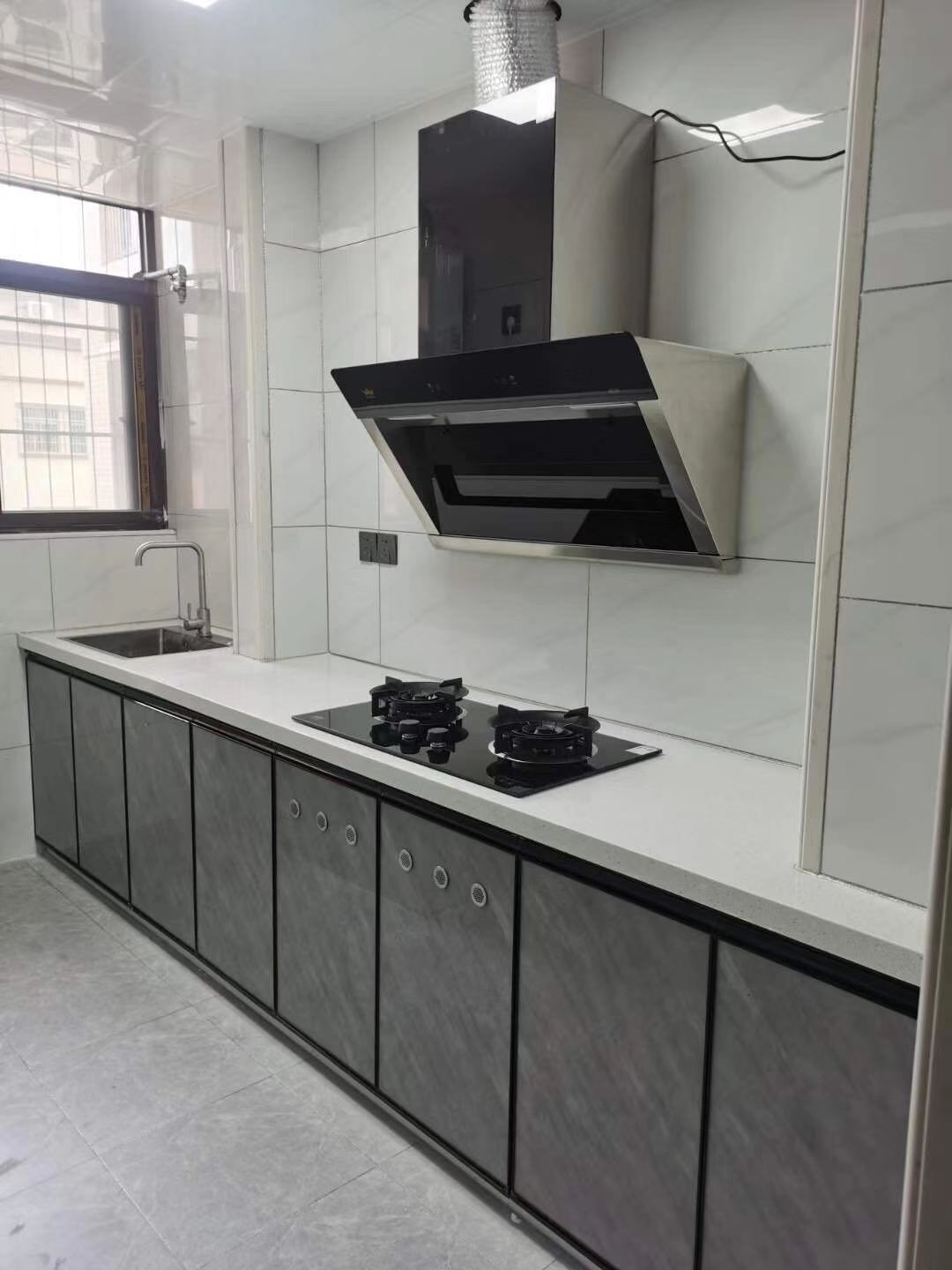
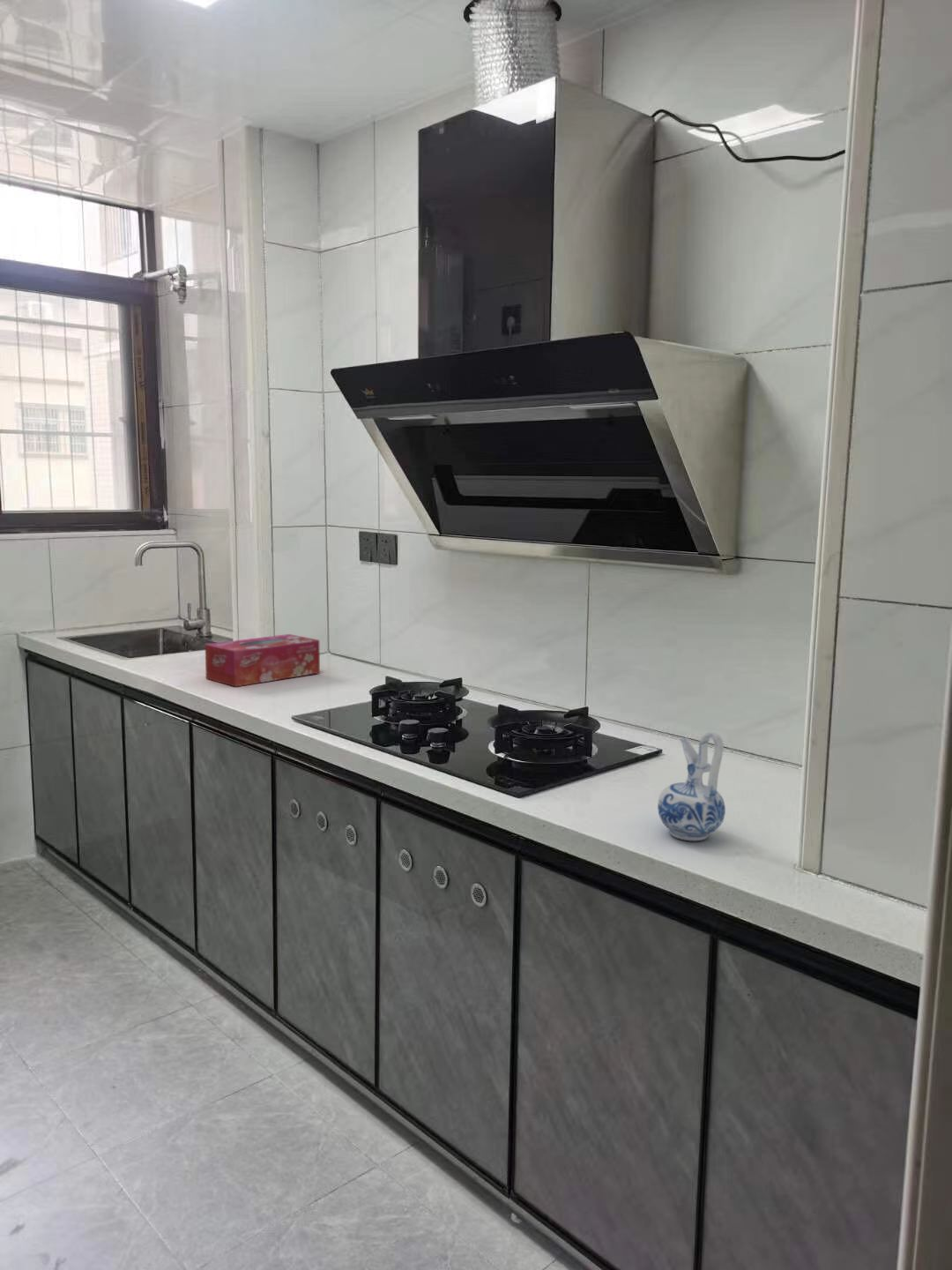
+ ceramic pitcher [657,731,726,841]
+ tissue box [205,633,321,688]
